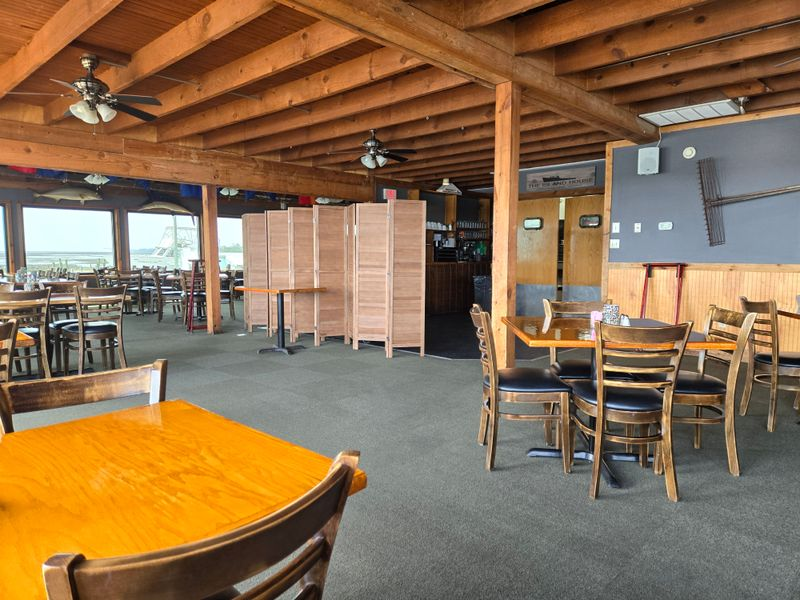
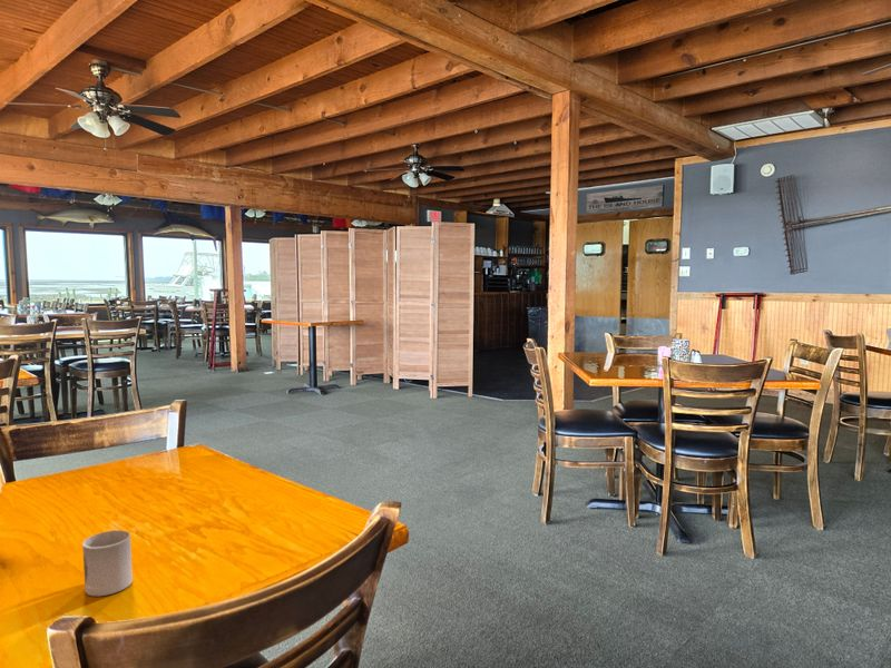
+ cup [81,529,134,597]
